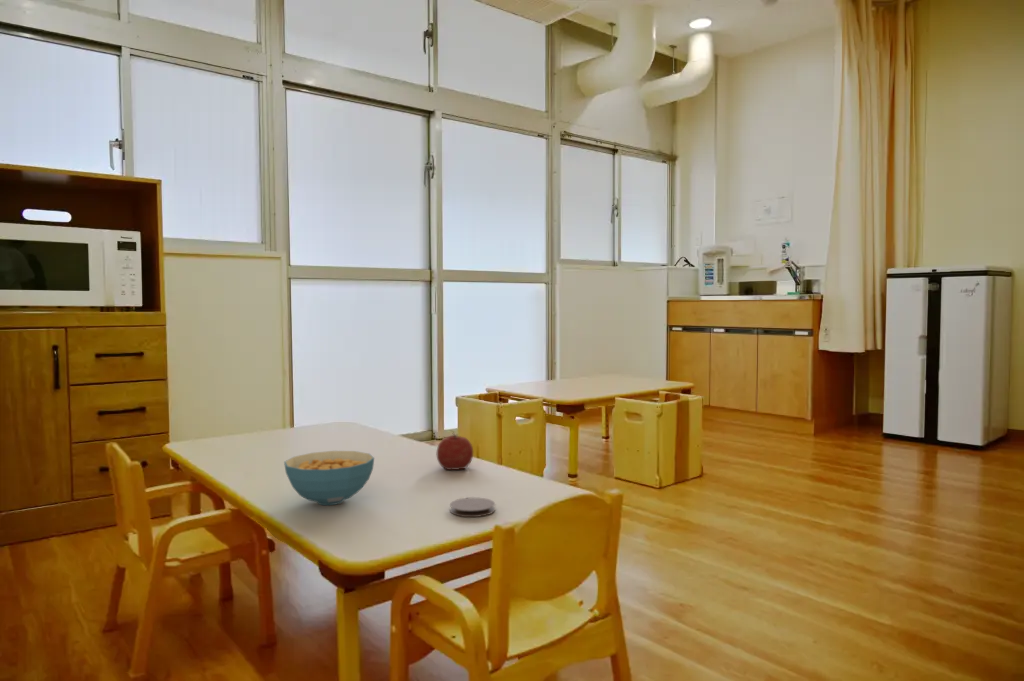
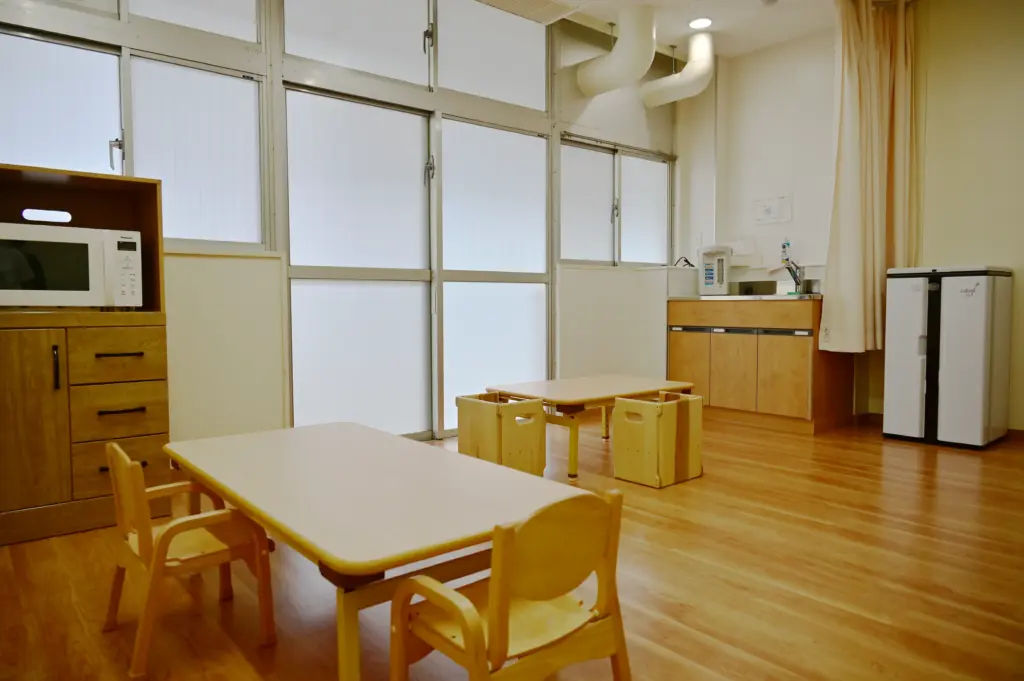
- cereal bowl [283,450,375,506]
- fruit [436,432,474,471]
- coaster [449,496,496,518]
